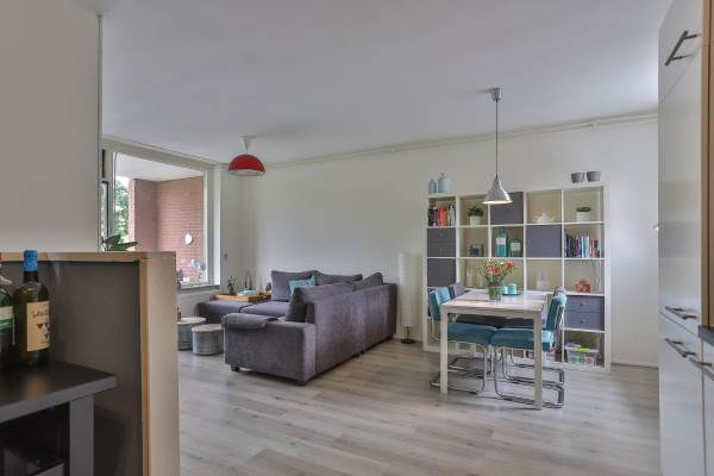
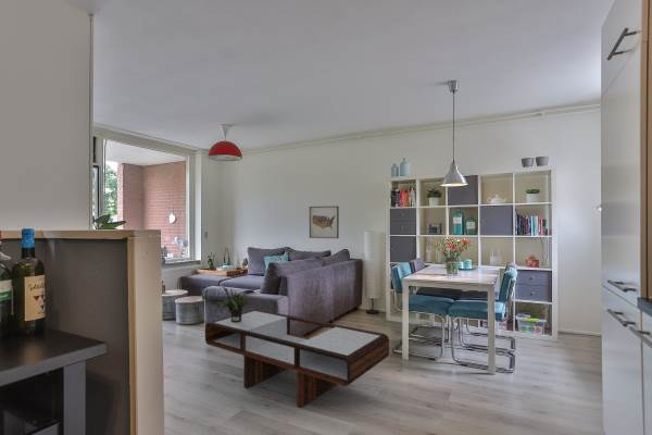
+ wall art [309,206,340,239]
+ coffee table [204,309,390,409]
+ potted plant [215,285,249,323]
